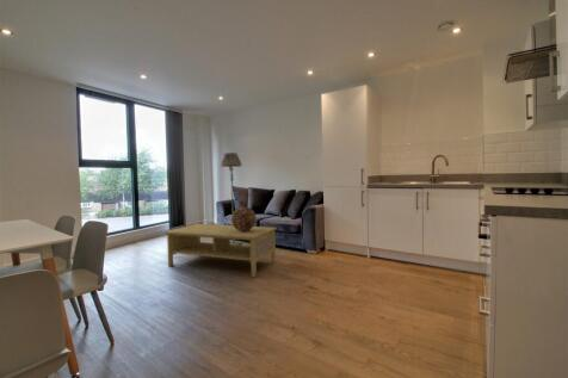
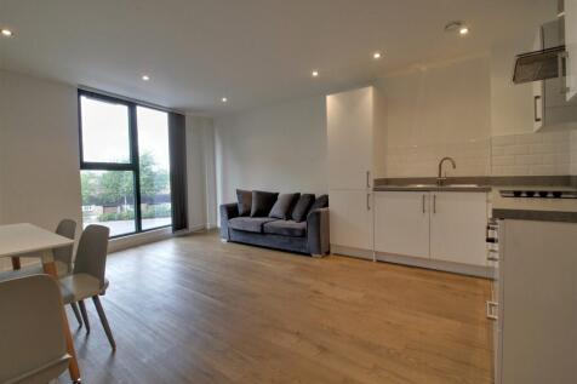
- floor lamp [220,151,243,246]
- coffee table [163,223,278,278]
- decorative sphere [230,205,258,231]
